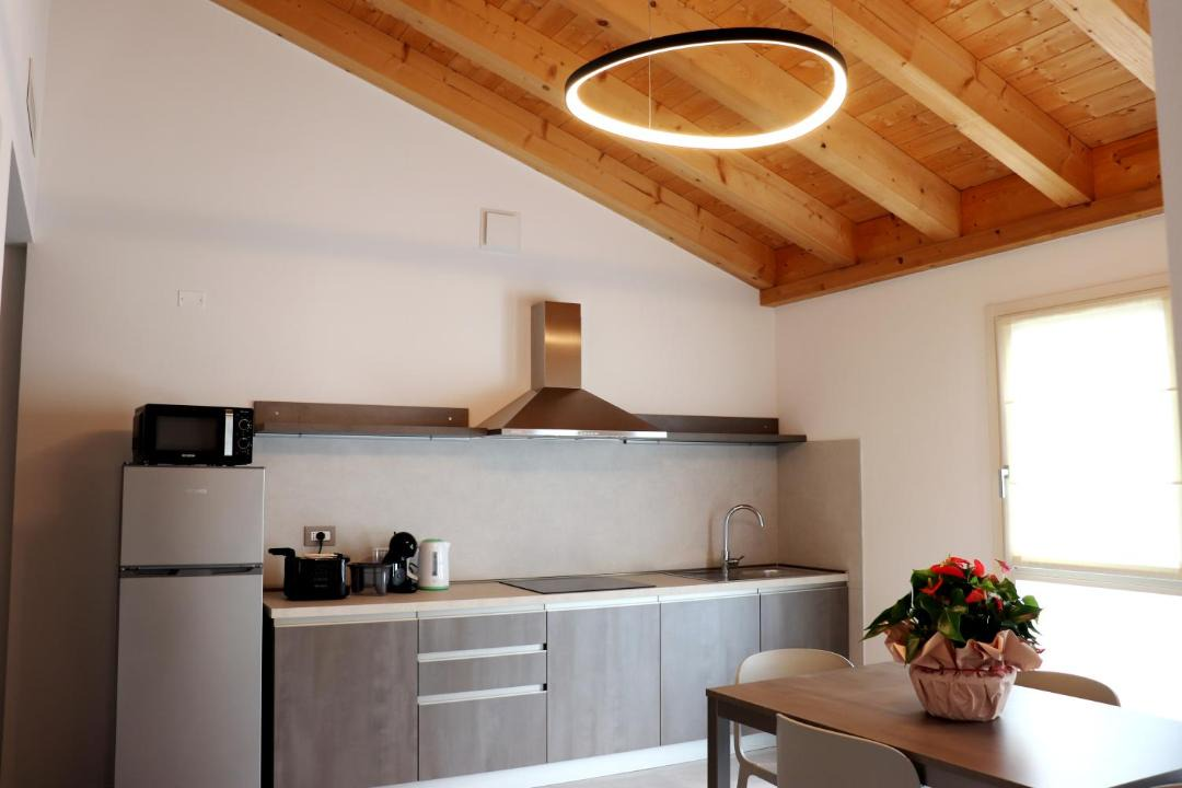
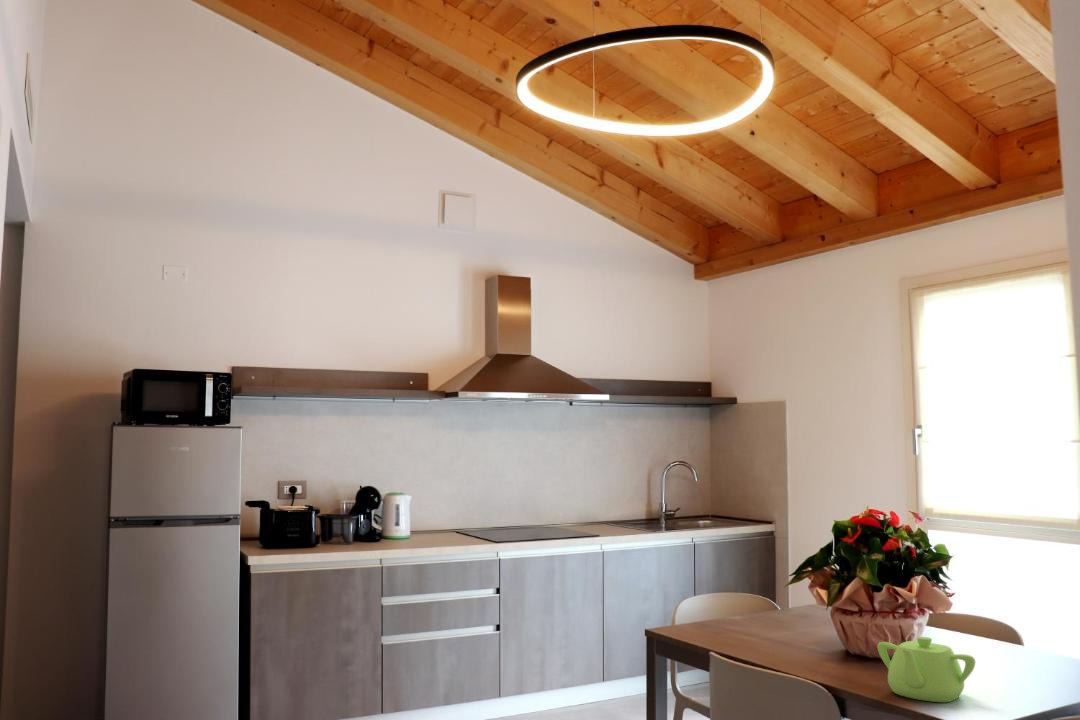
+ teapot [876,636,976,703]
